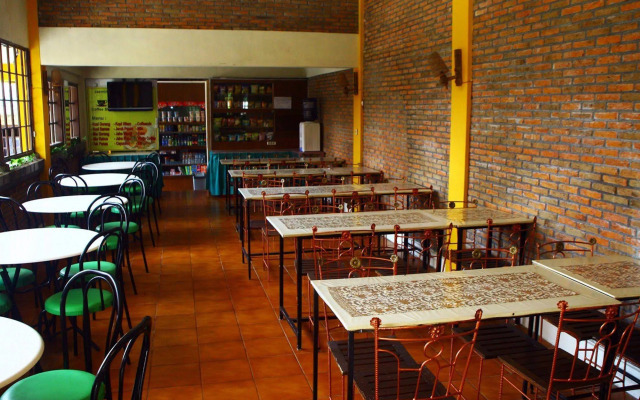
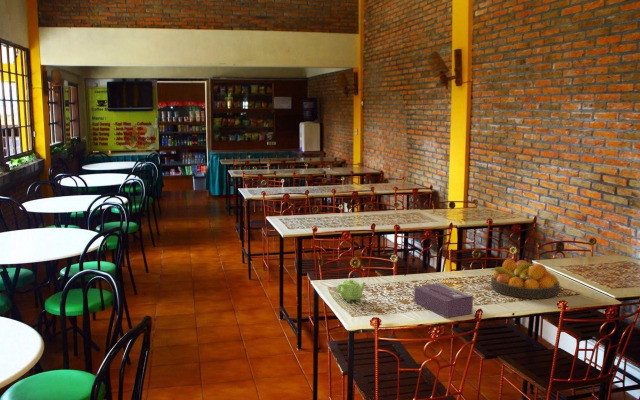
+ teapot [336,279,367,303]
+ fruit bowl [490,258,561,300]
+ tissue box [413,282,474,319]
